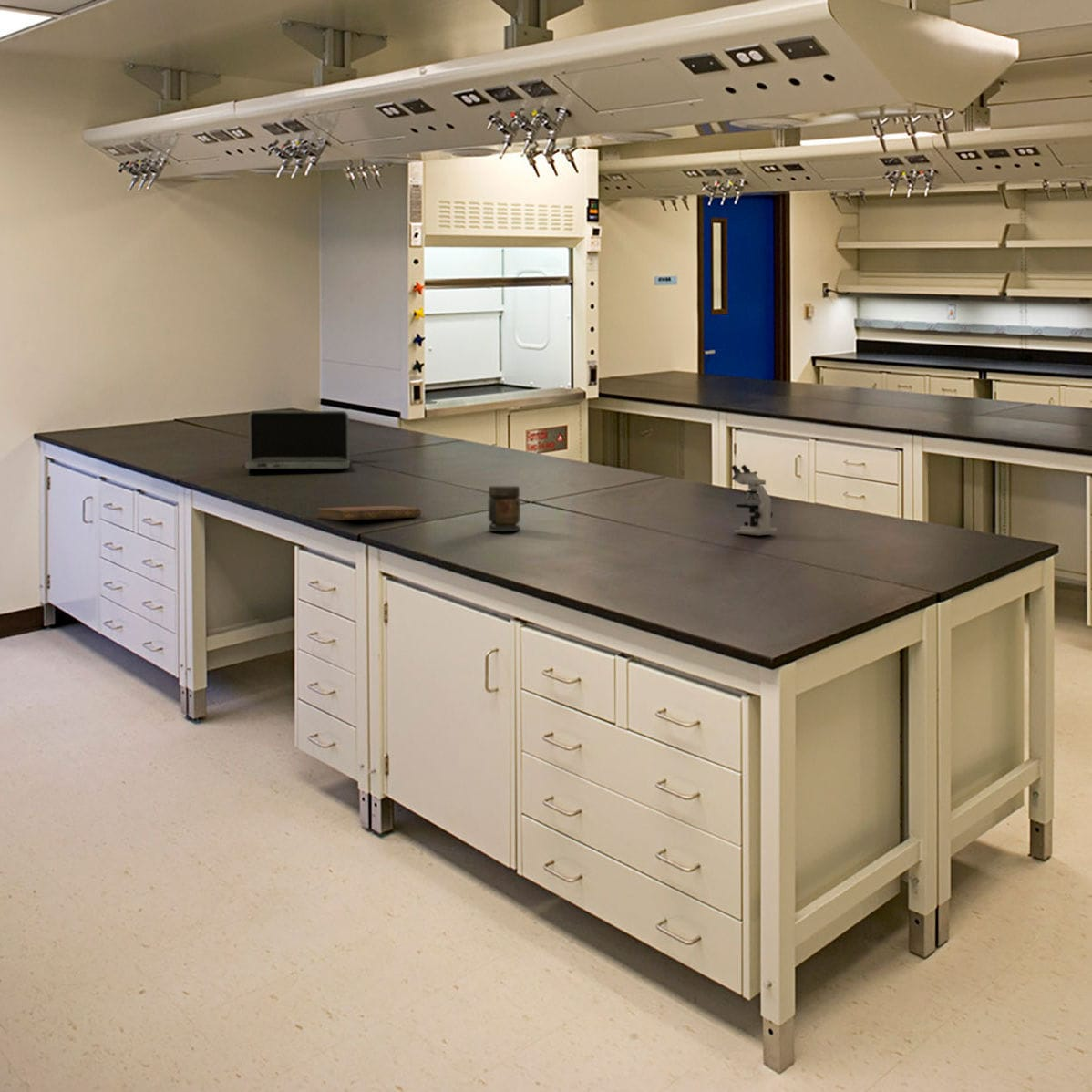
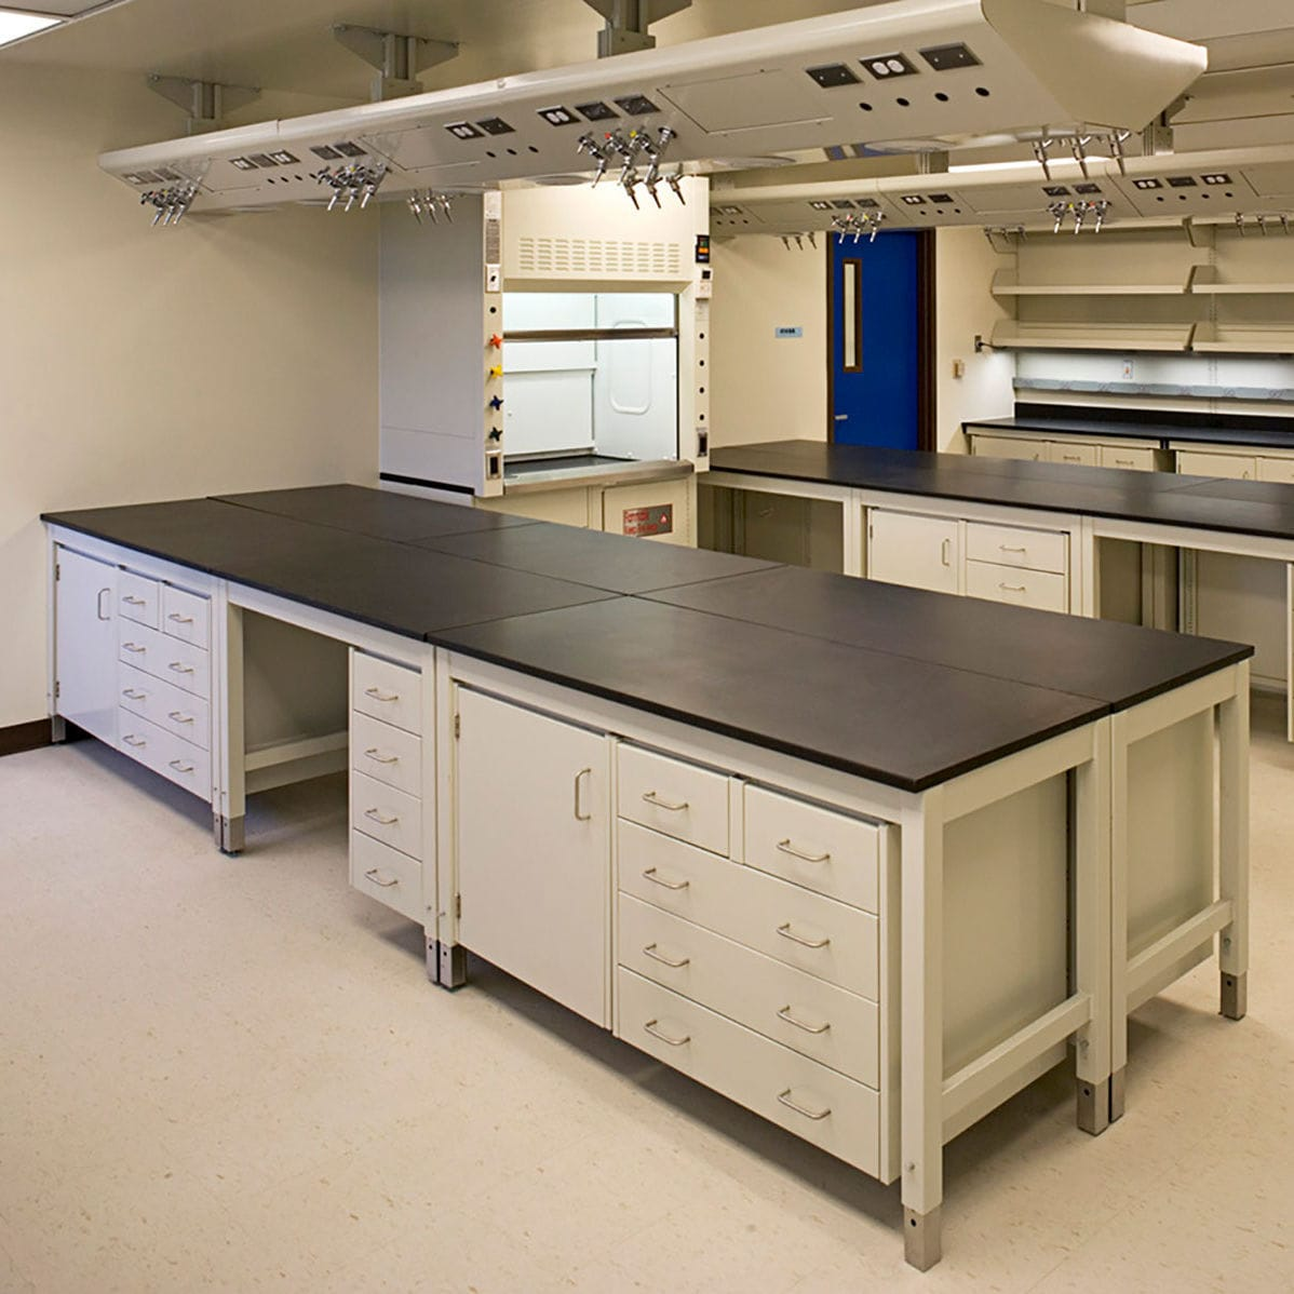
- microscope [730,464,778,536]
- laptop [242,410,351,469]
- jar [488,485,521,532]
- notebook [315,505,422,521]
